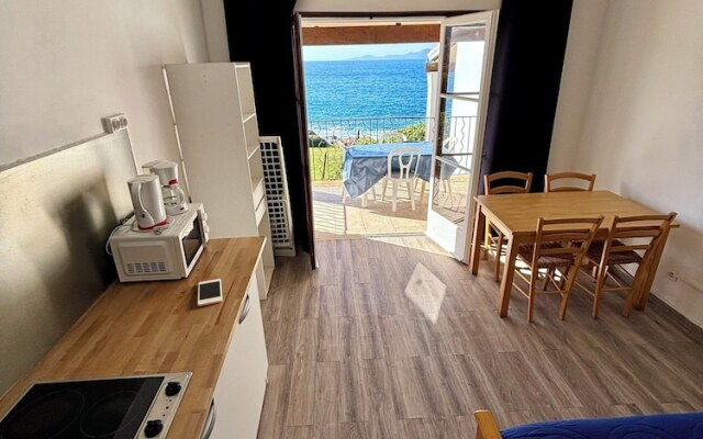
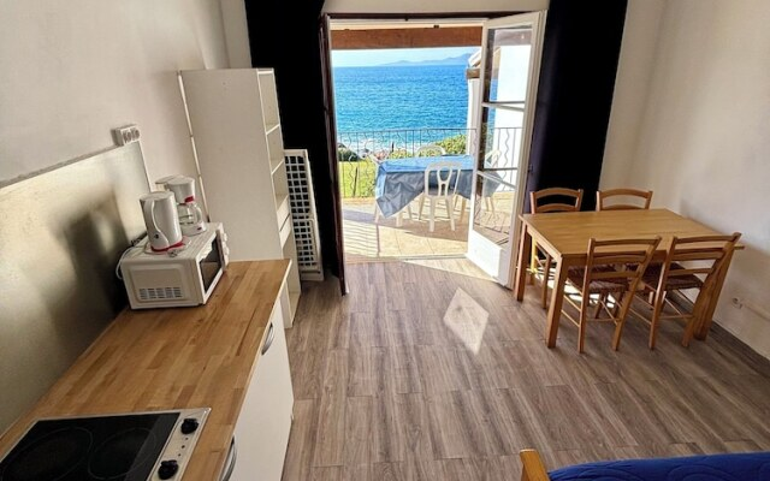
- cell phone [197,278,223,307]
